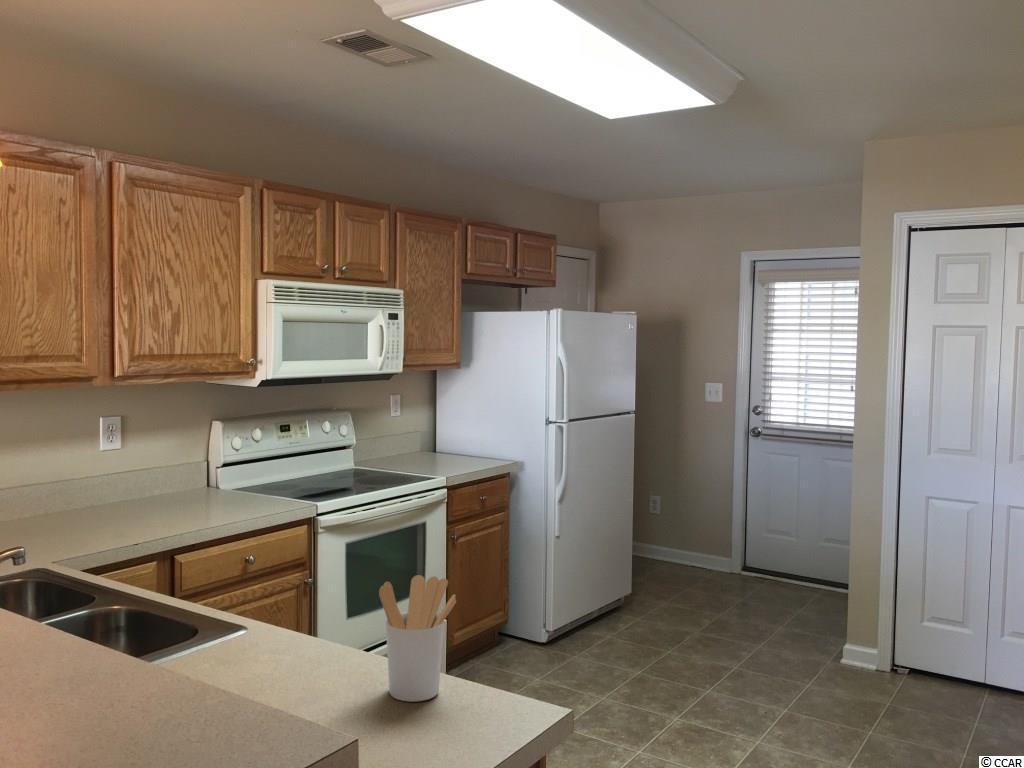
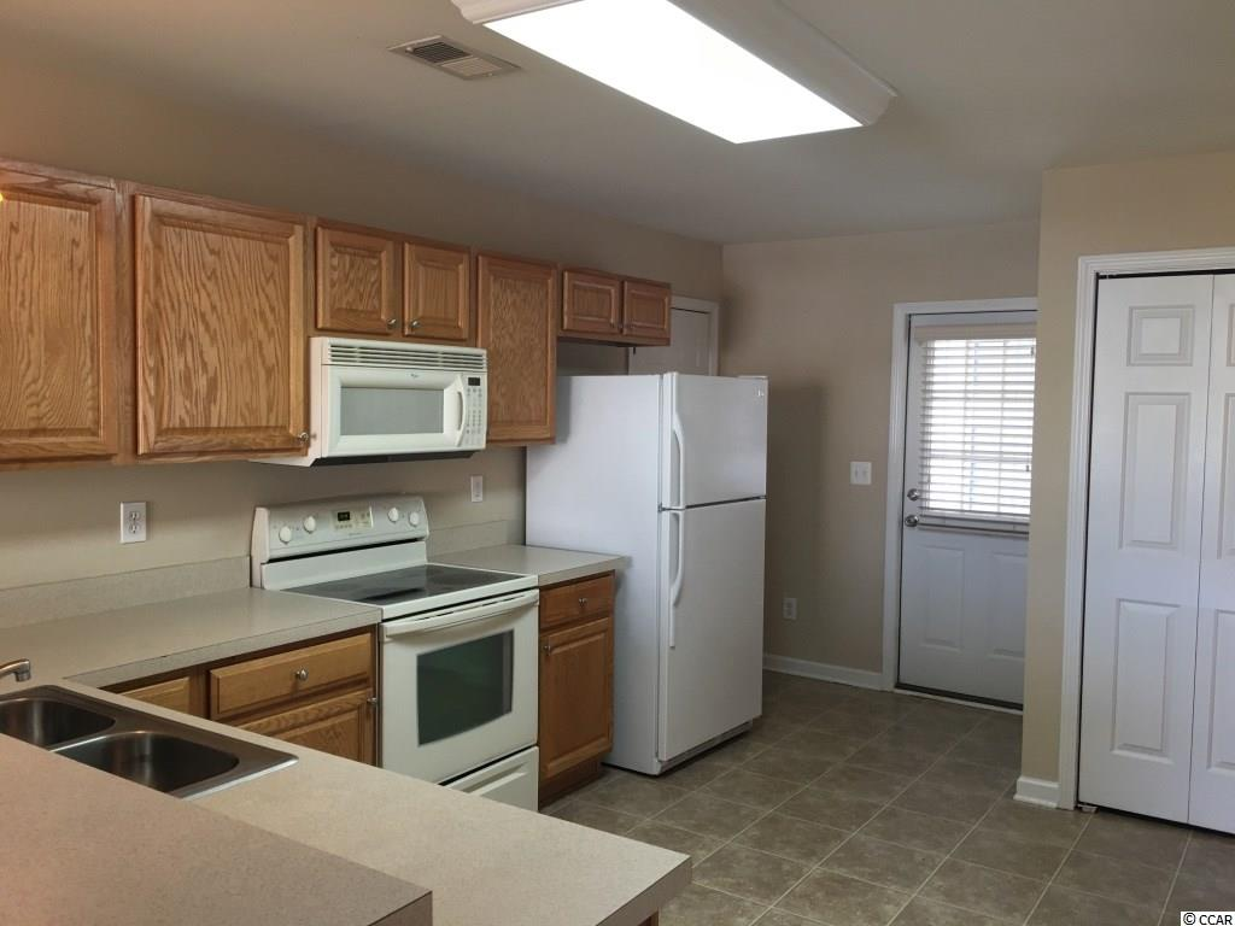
- utensil holder [378,574,457,703]
